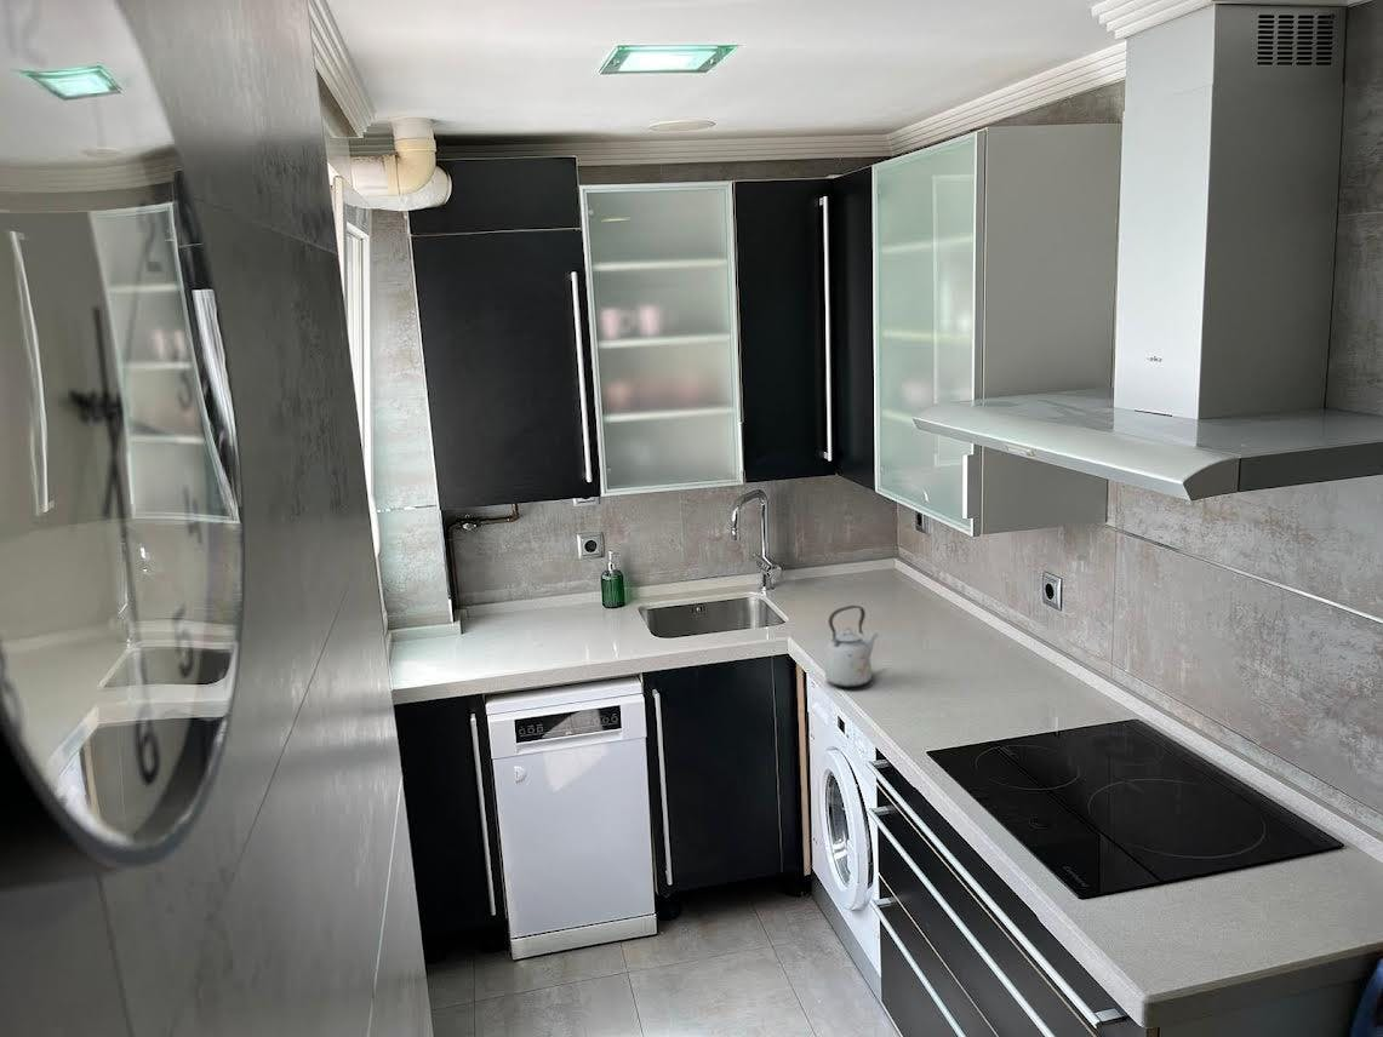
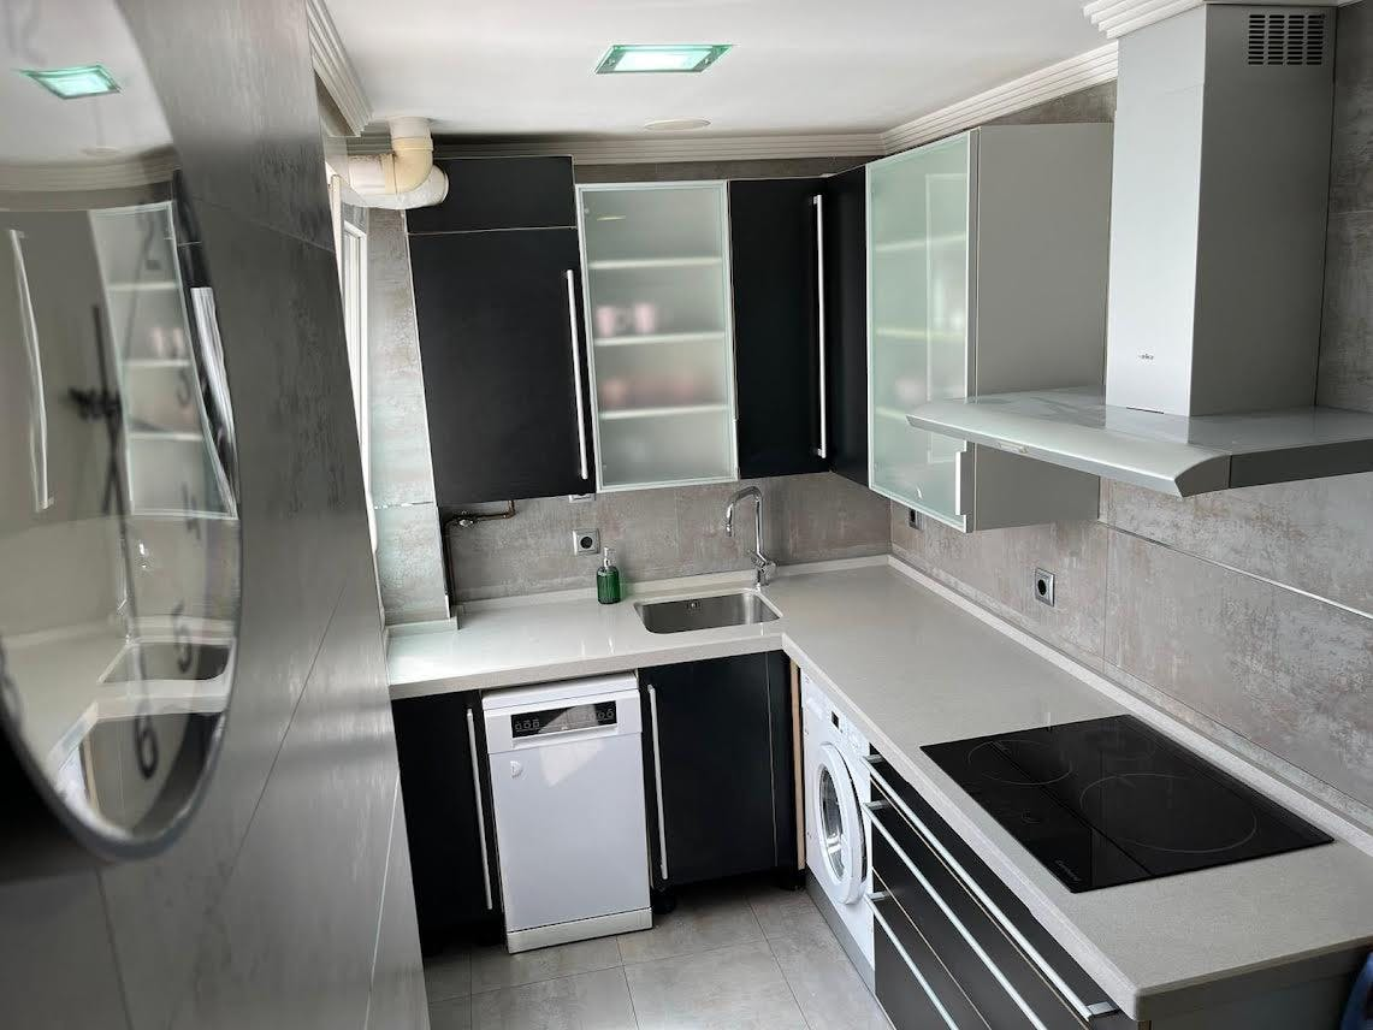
- kettle [824,605,879,688]
